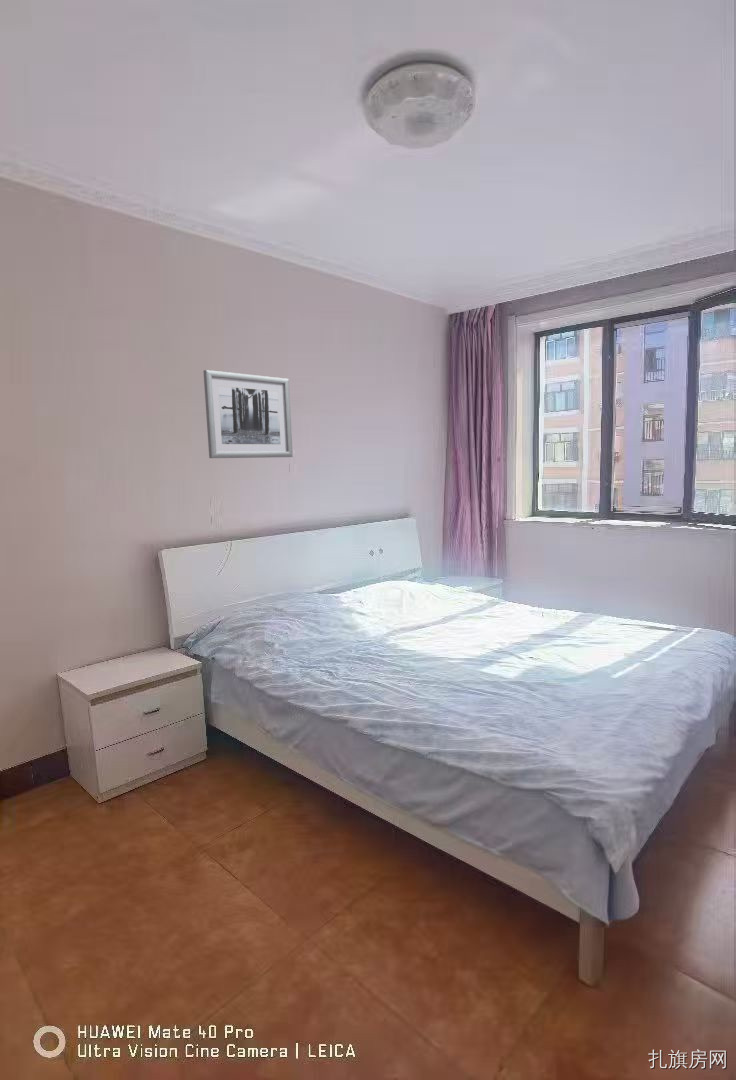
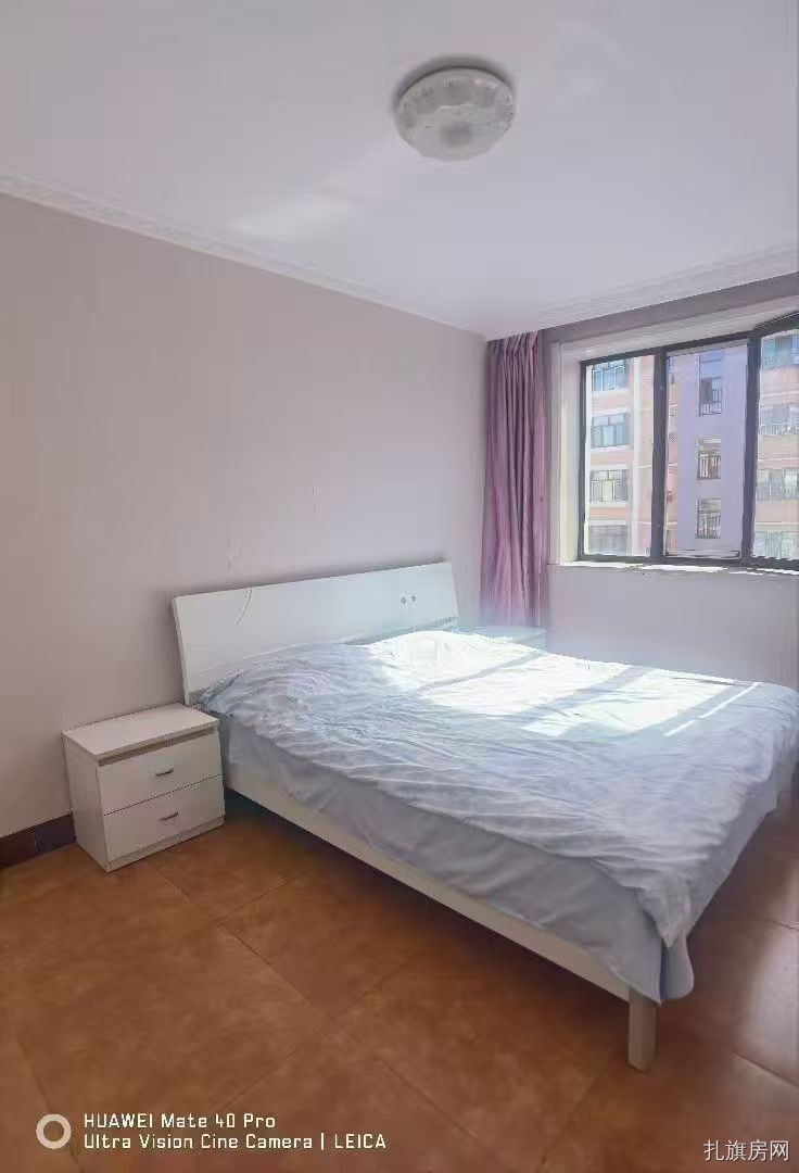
- wall art [202,369,294,459]
